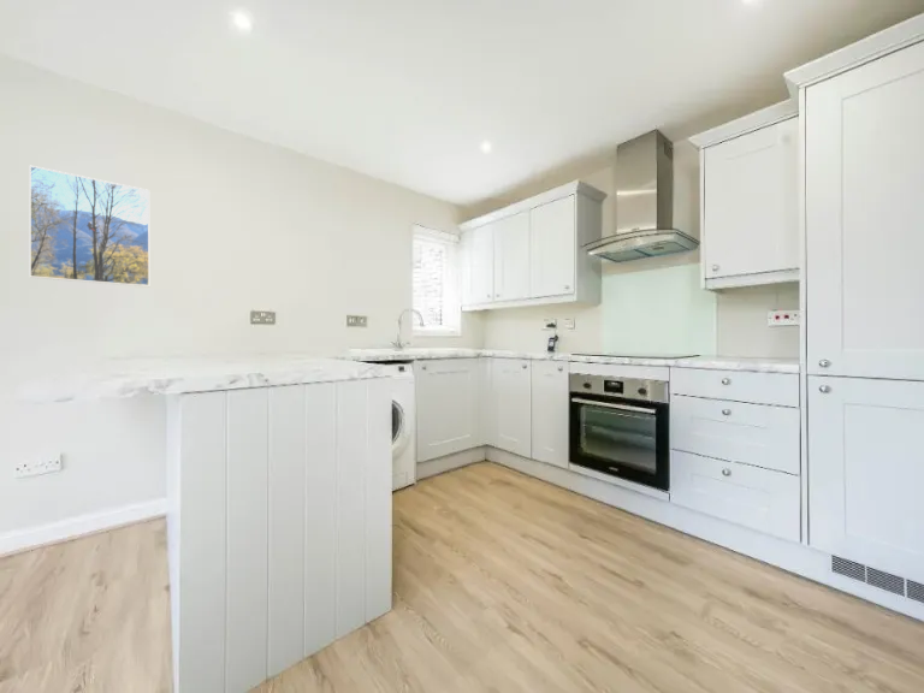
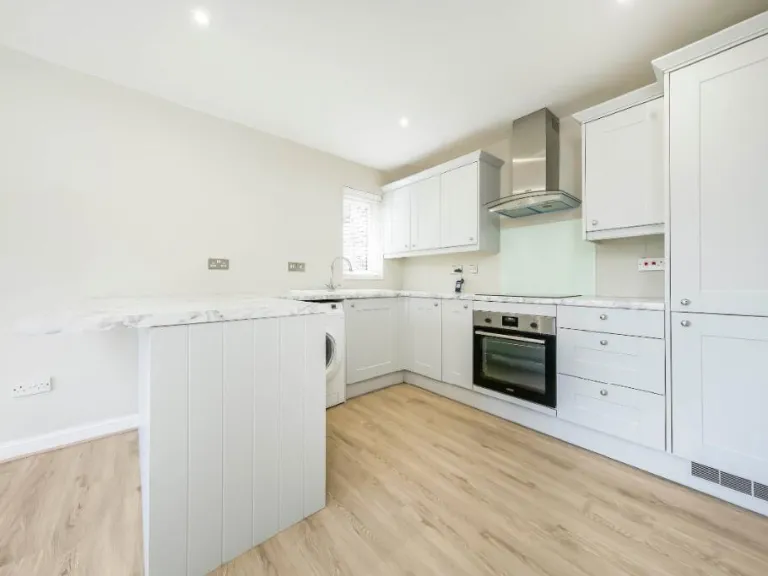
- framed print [28,164,150,288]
